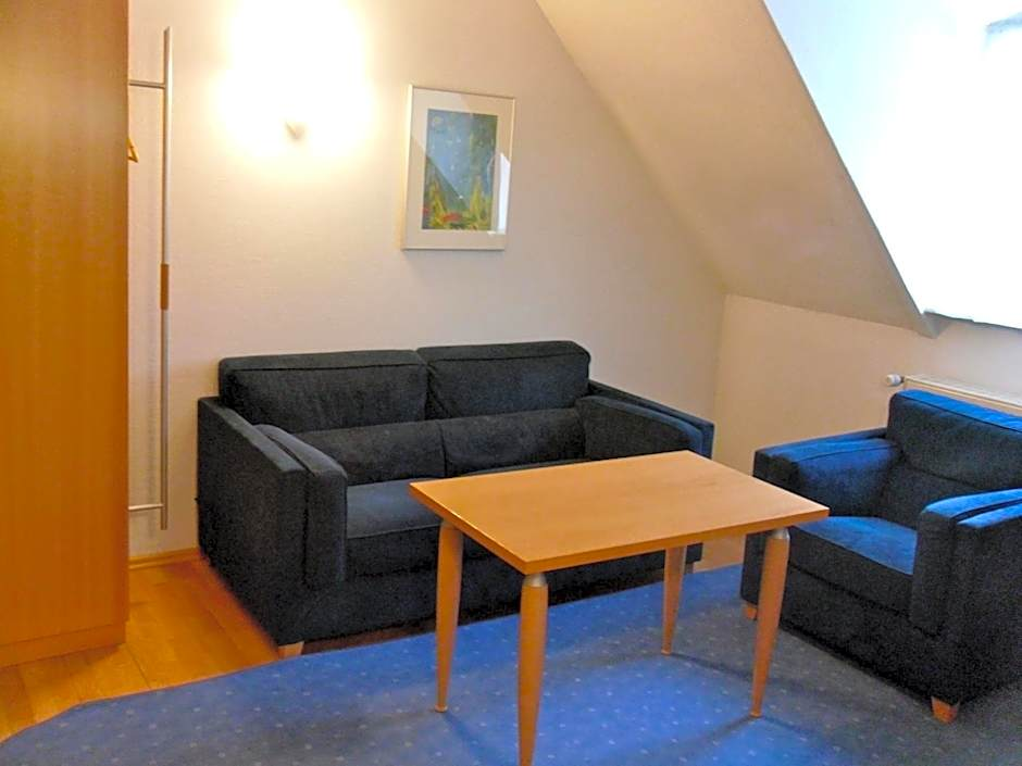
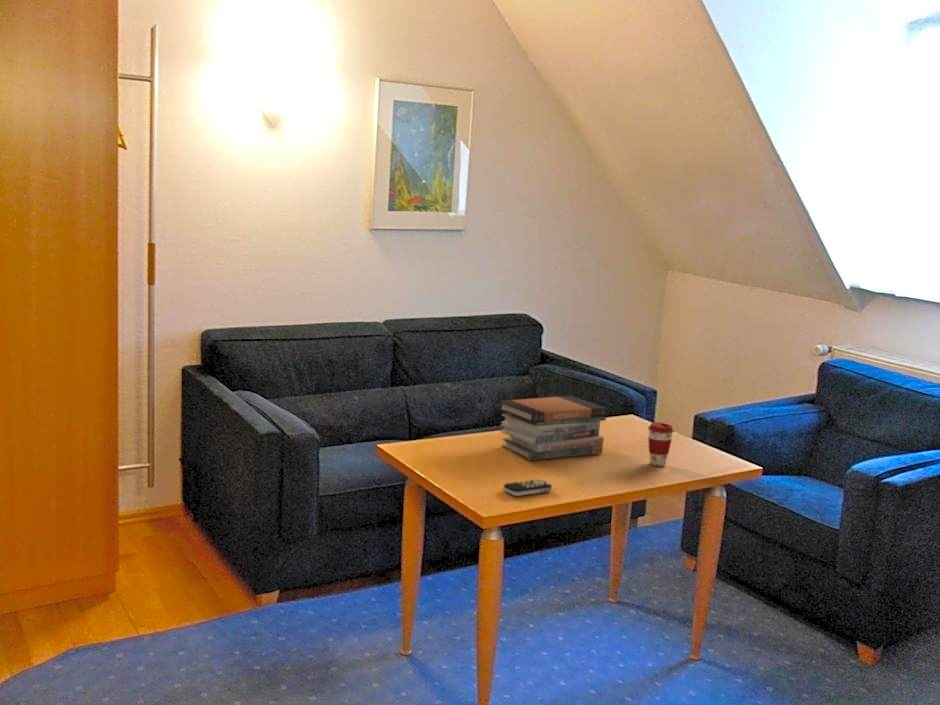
+ remote control [502,478,553,497]
+ book stack [498,395,607,461]
+ coffee cup [647,421,675,467]
